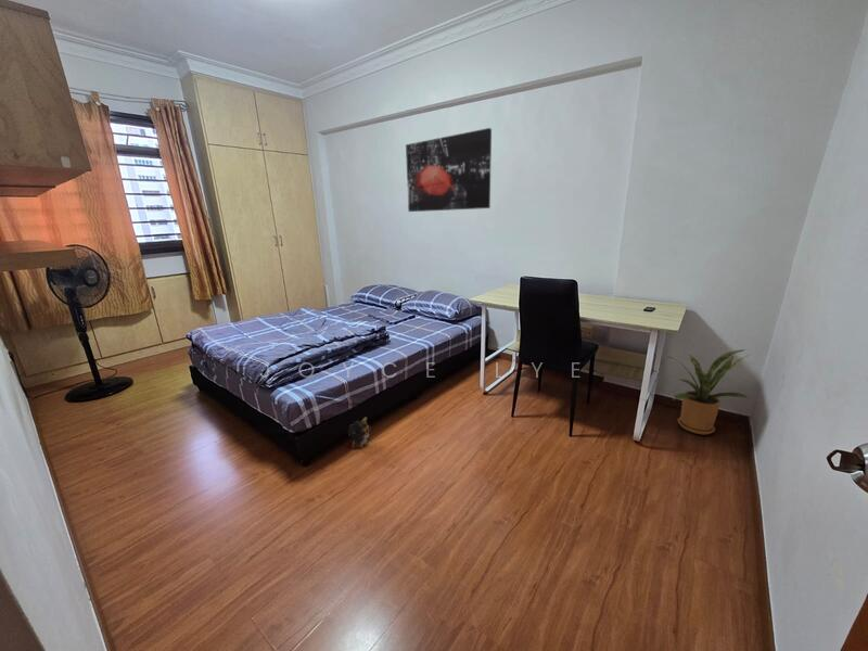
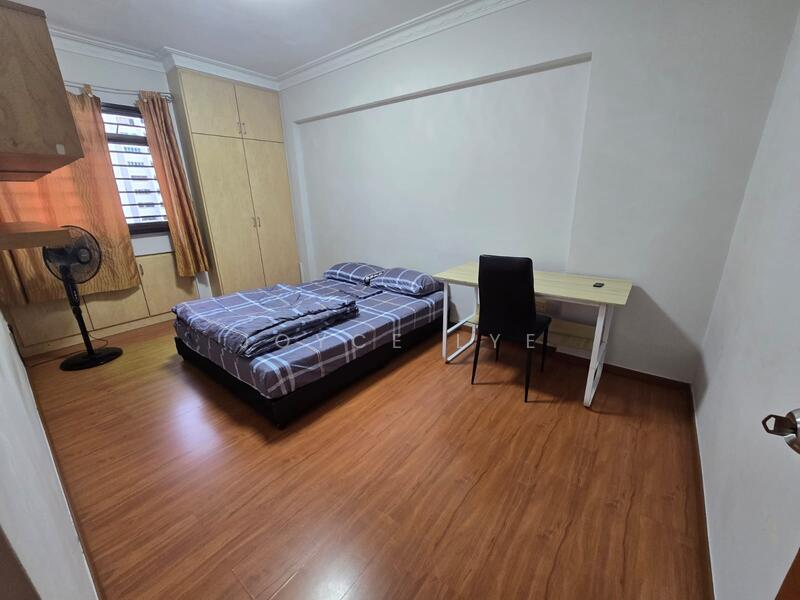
- plush toy [347,416,372,449]
- house plant [663,348,752,435]
- wall art [405,127,493,213]
